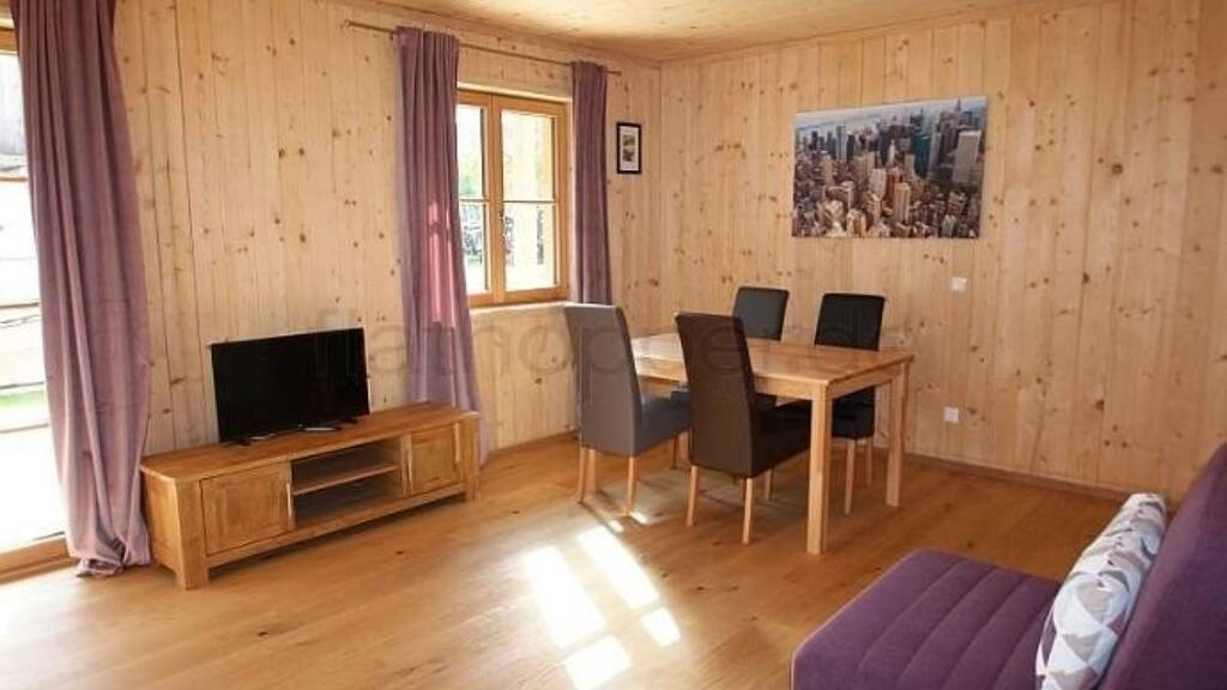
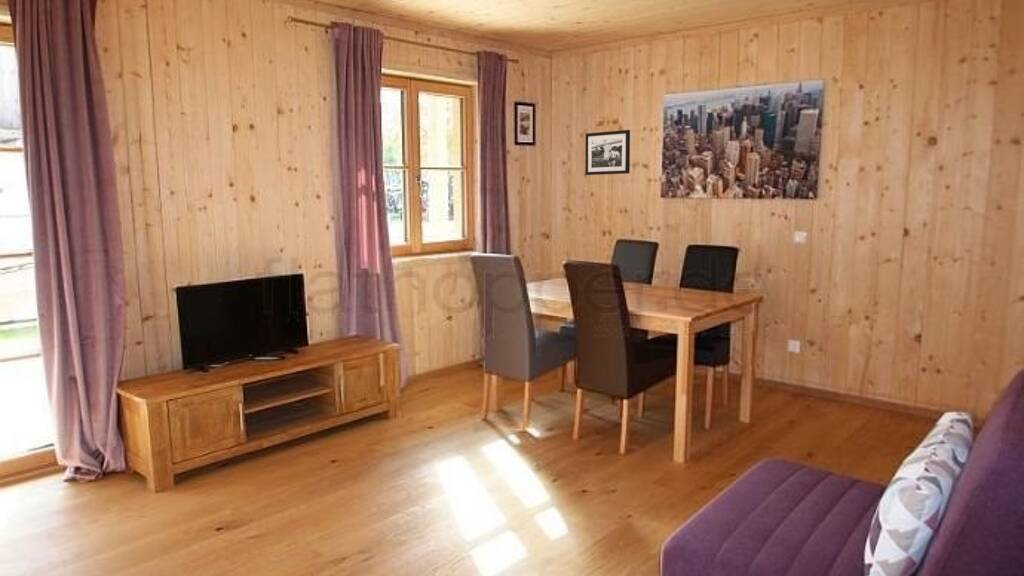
+ picture frame [584,129,631,176]
